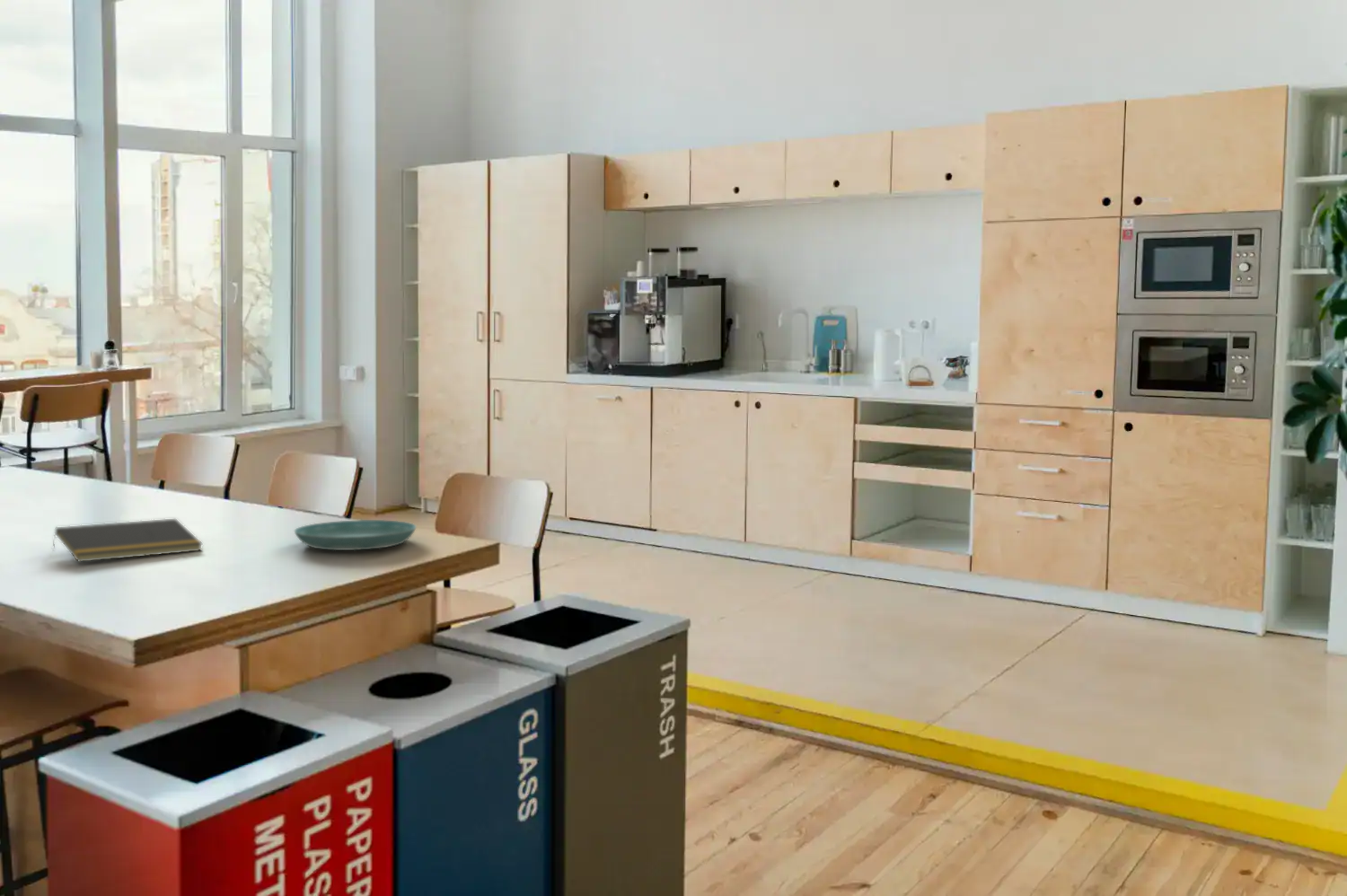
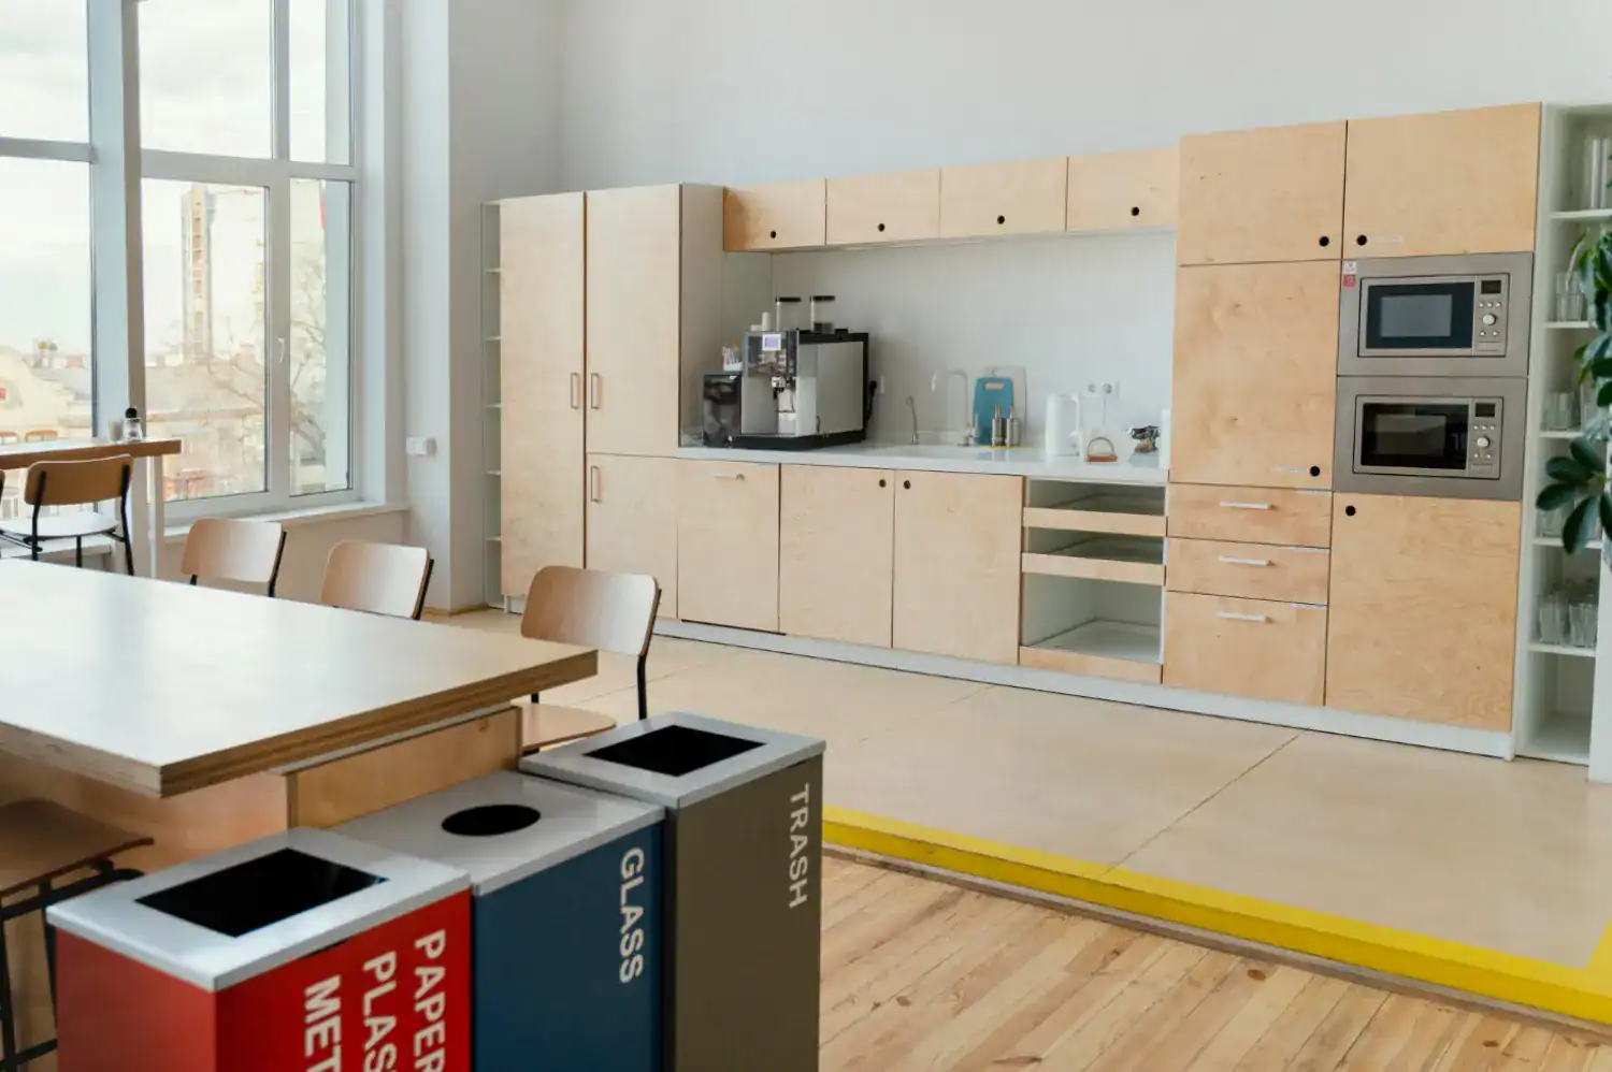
- saucer [294,519,418,551]
- notepad [51,518,204,563]
